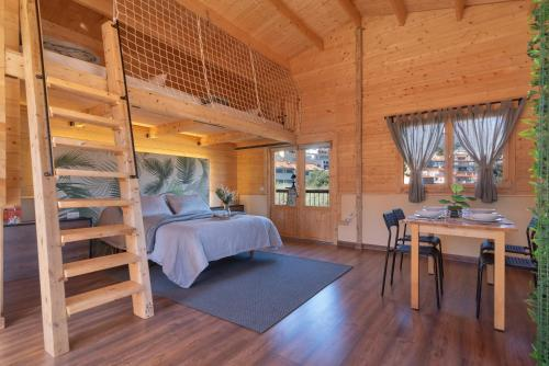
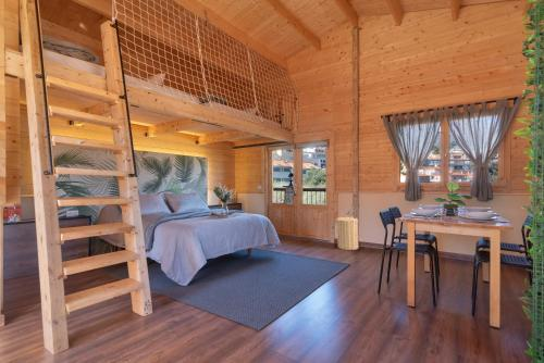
+ laundry hamper [334,213,361,251]
